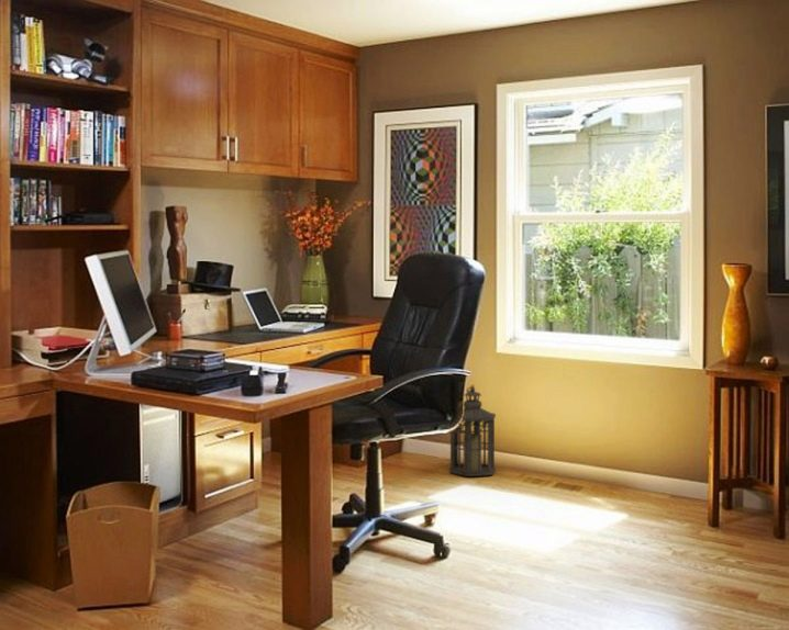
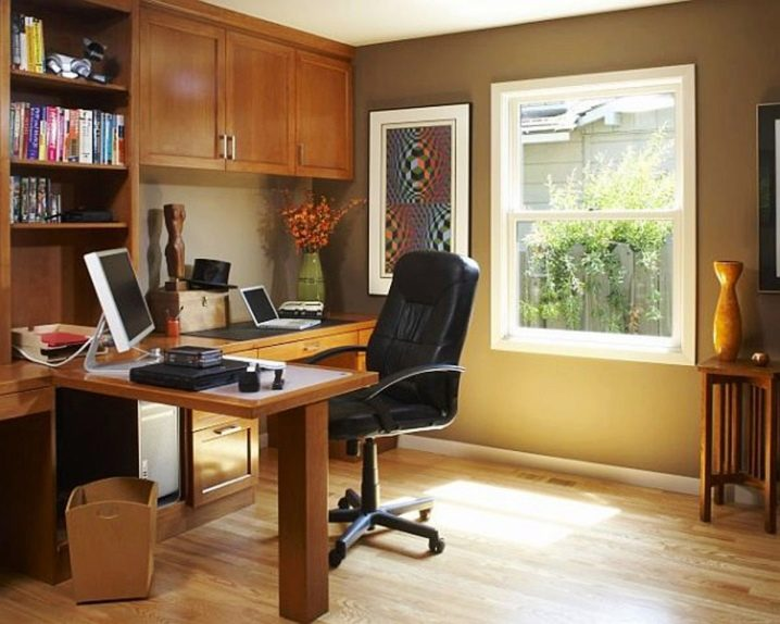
- lantern [448,385,497,477]
